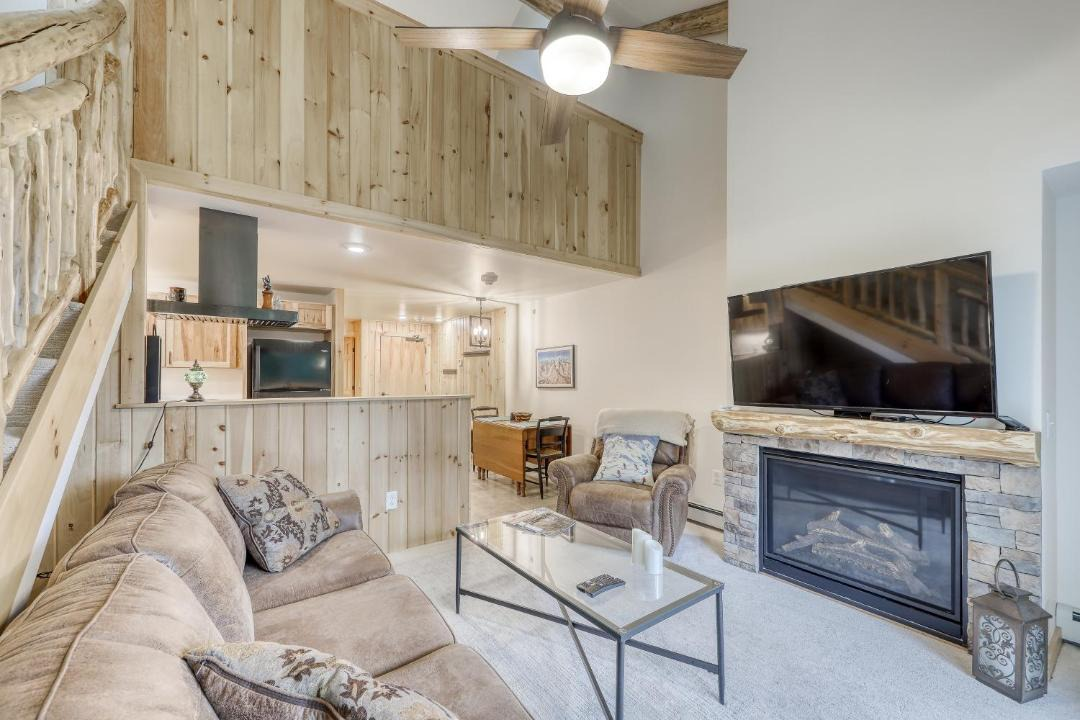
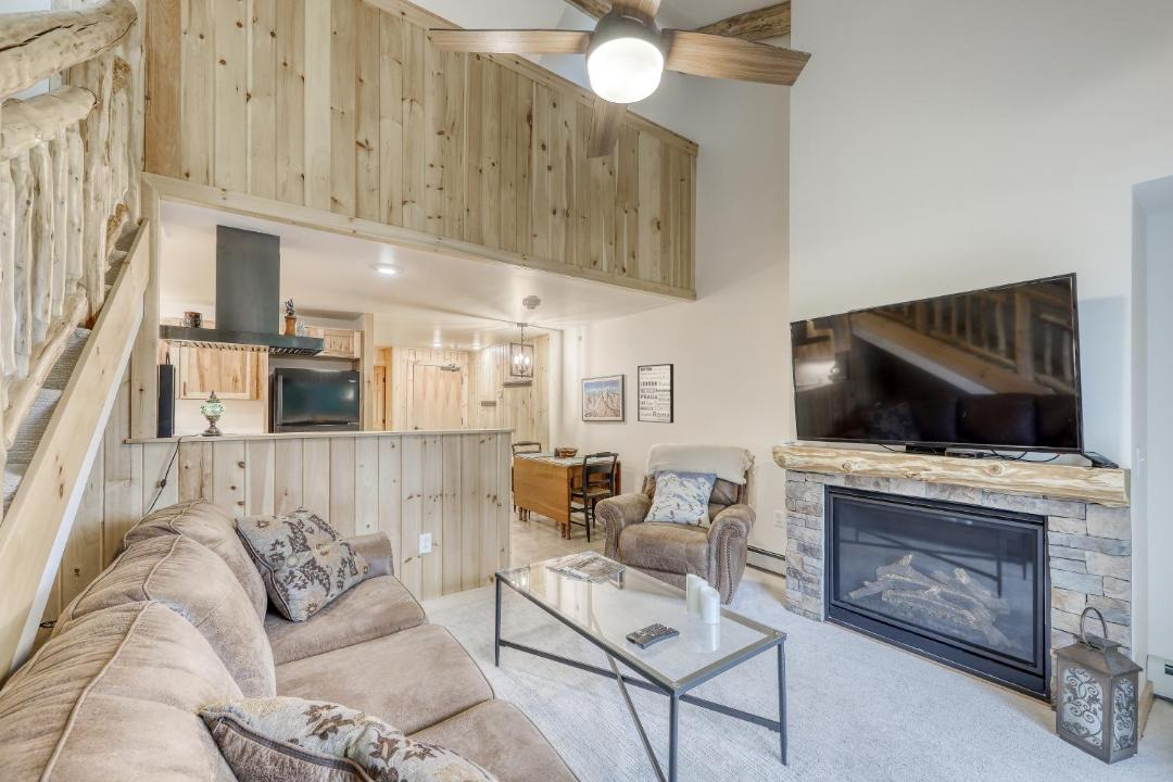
+ wall art [636,363,674,425]
